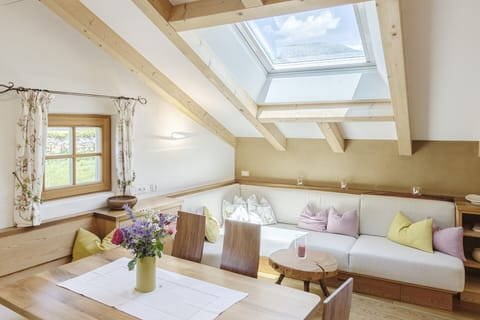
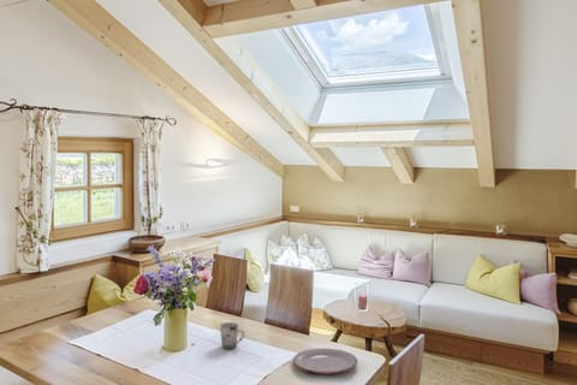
+ cup [219,321,245,350]
+ plate [292,348,358,374]
